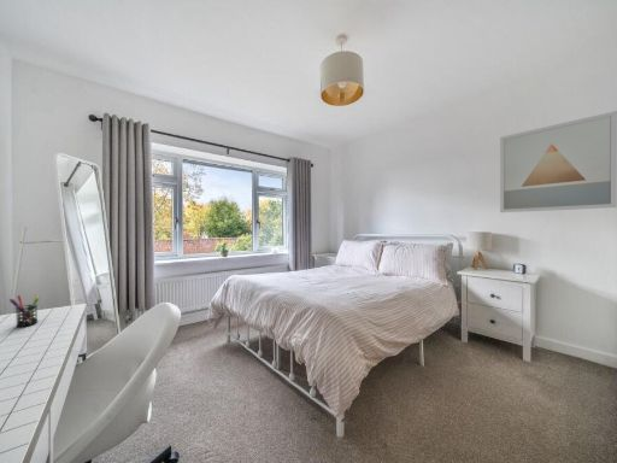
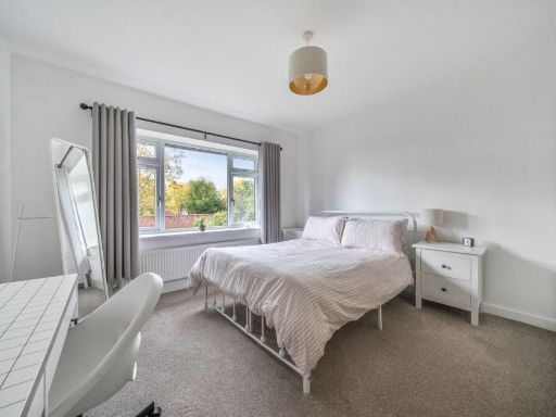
- wall art [499,110,617,213]
- pen holder [8,293,40,328]
